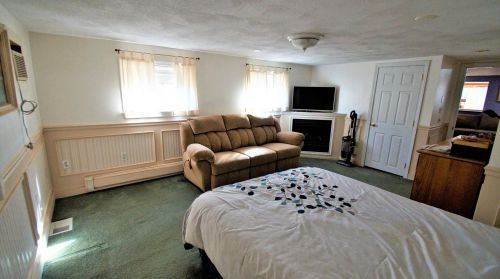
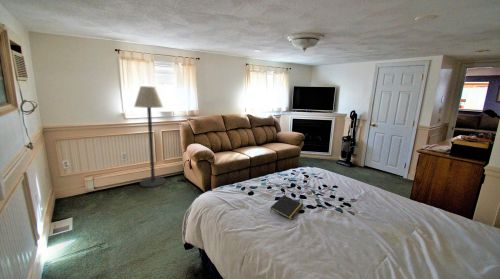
+ notepad [269,194,304,221]
+ floor lamp [133,85,167,188]
